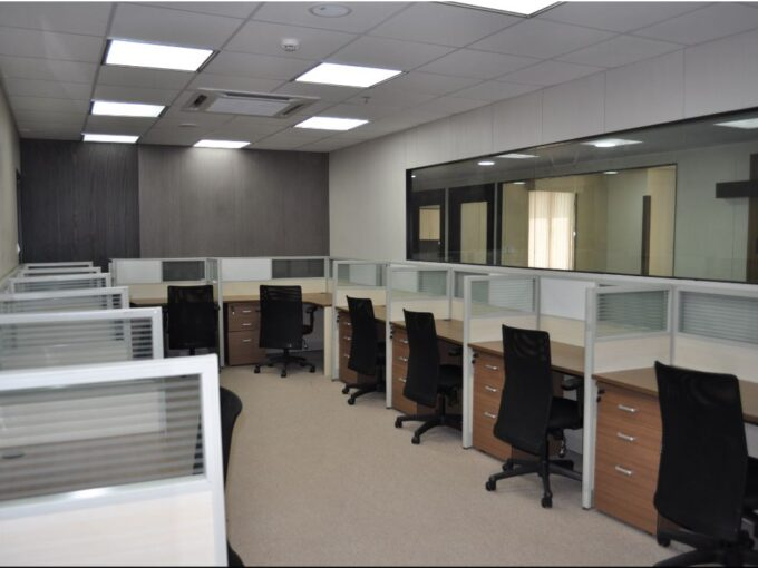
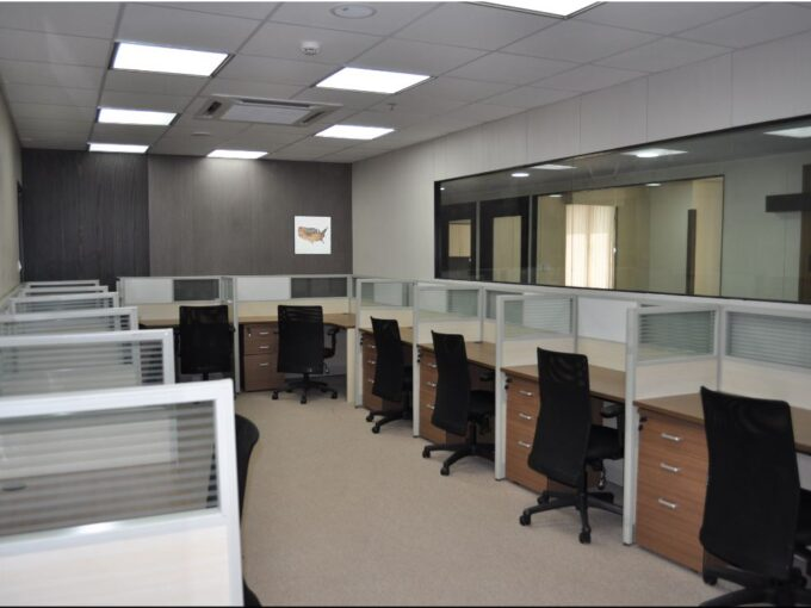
+ wall art [292,215,333,255]
